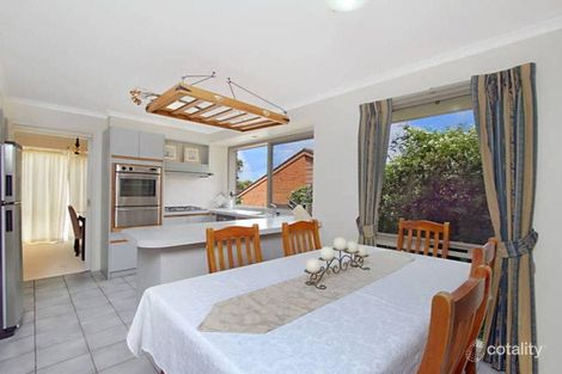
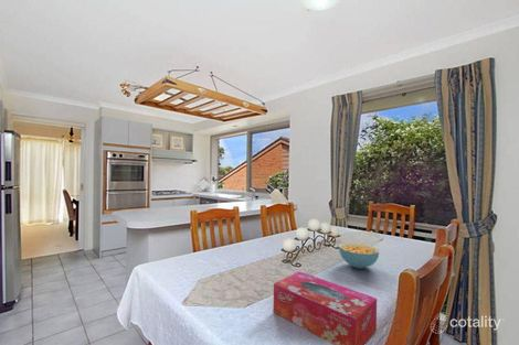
+ cereal bowl [338,241,380,270]
+ tissue box [273,270,378,345]
